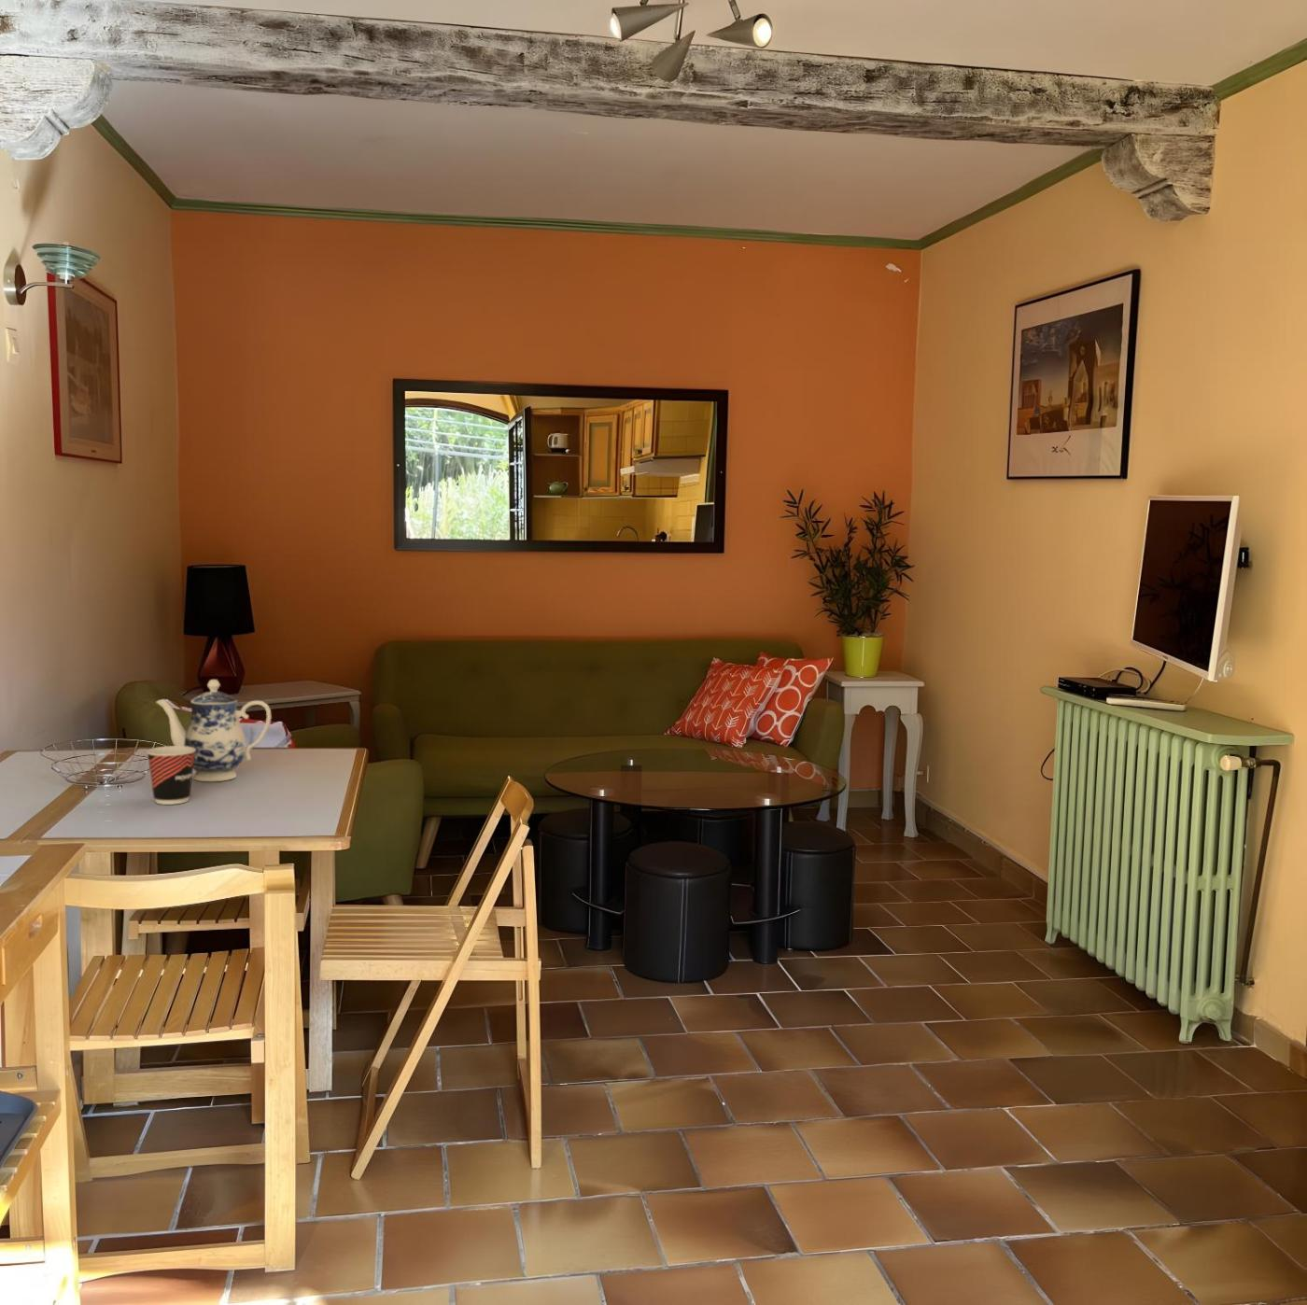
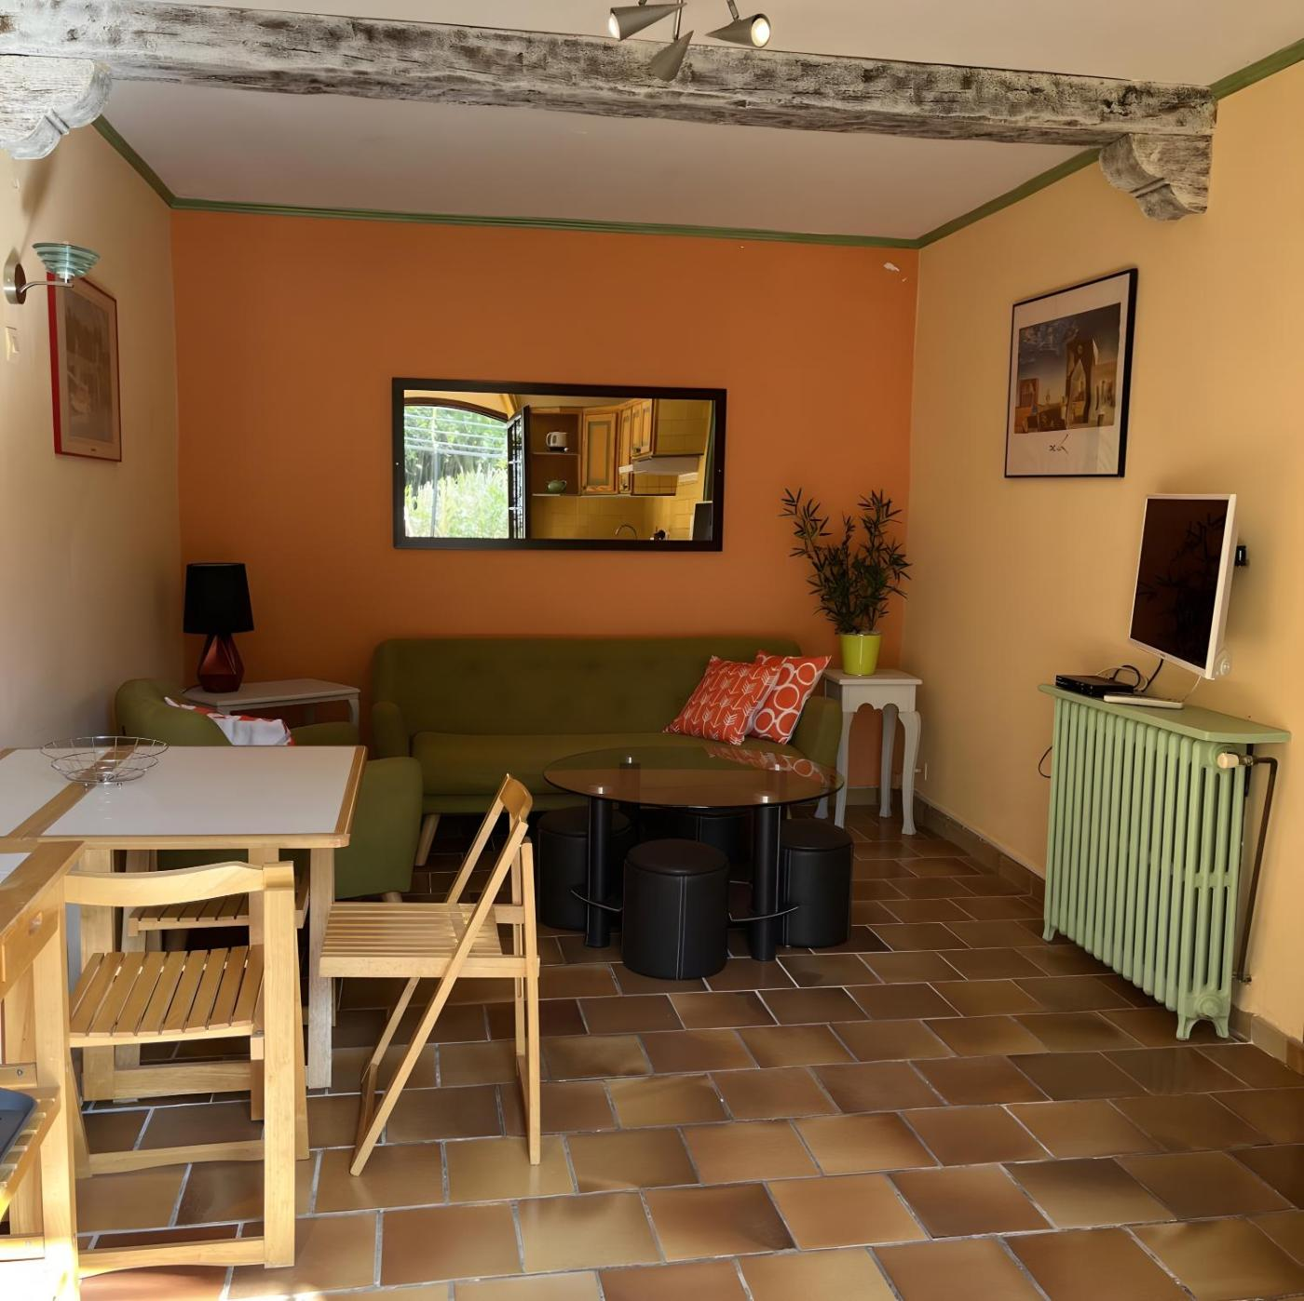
- teapot [155,679,272,783]
- cup [146,745,196,805]
